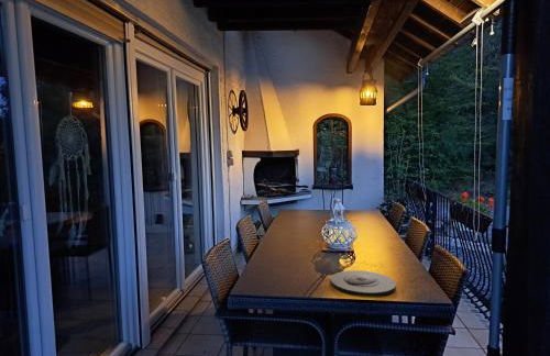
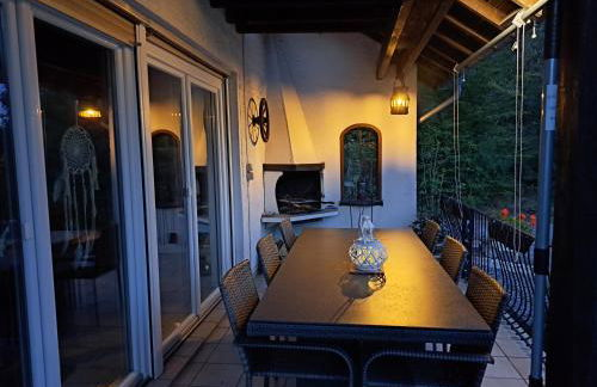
- plate [330,269,397,297]
